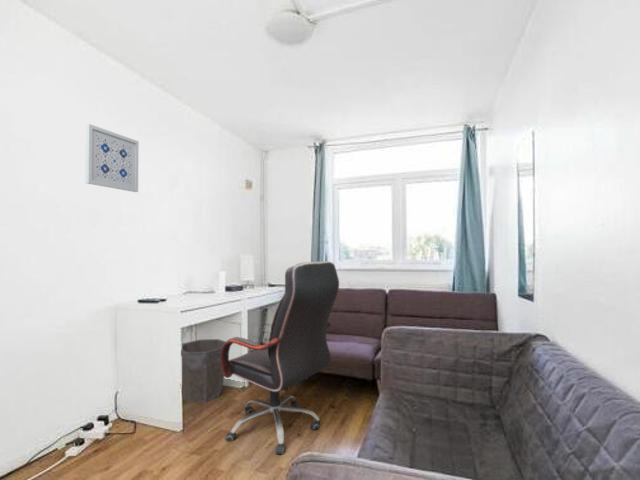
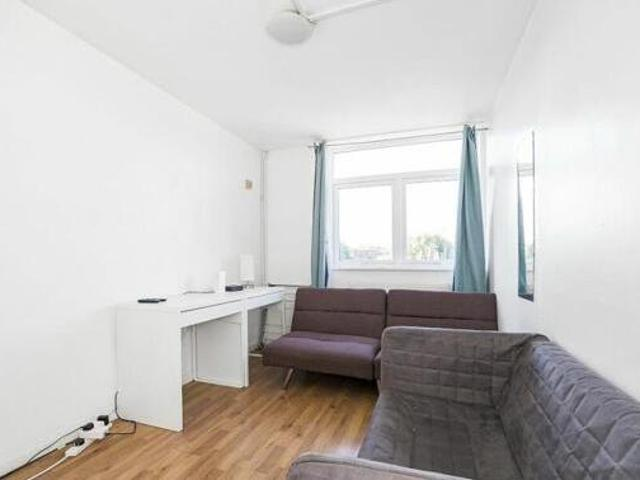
- office chair [221,260,340,456]
- waste bin [180,338,226,404]
- wall art [84,123,140,193]
